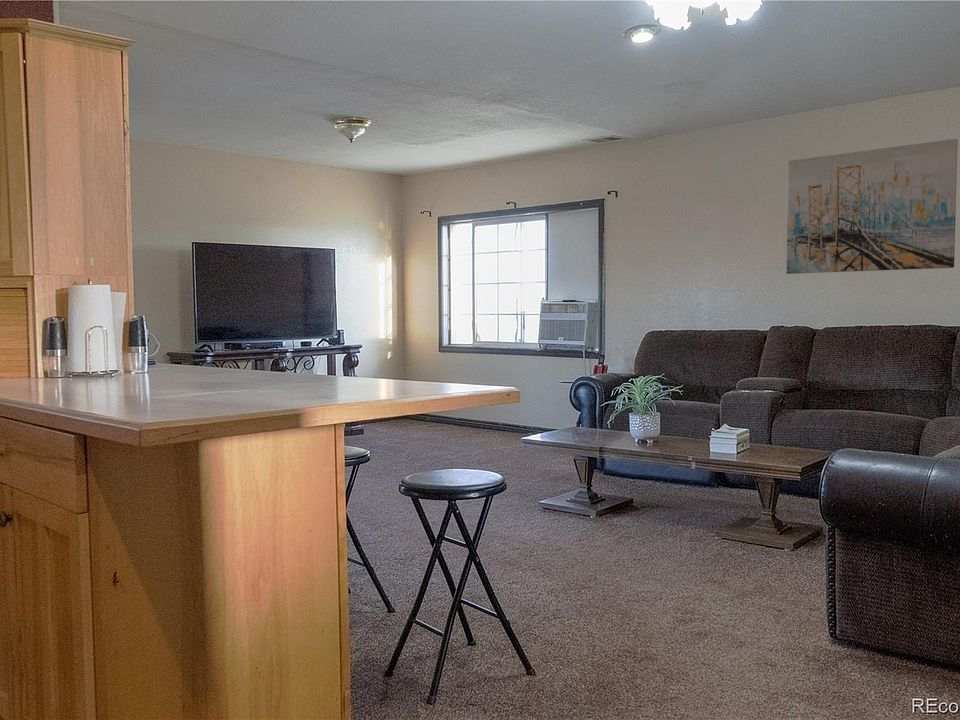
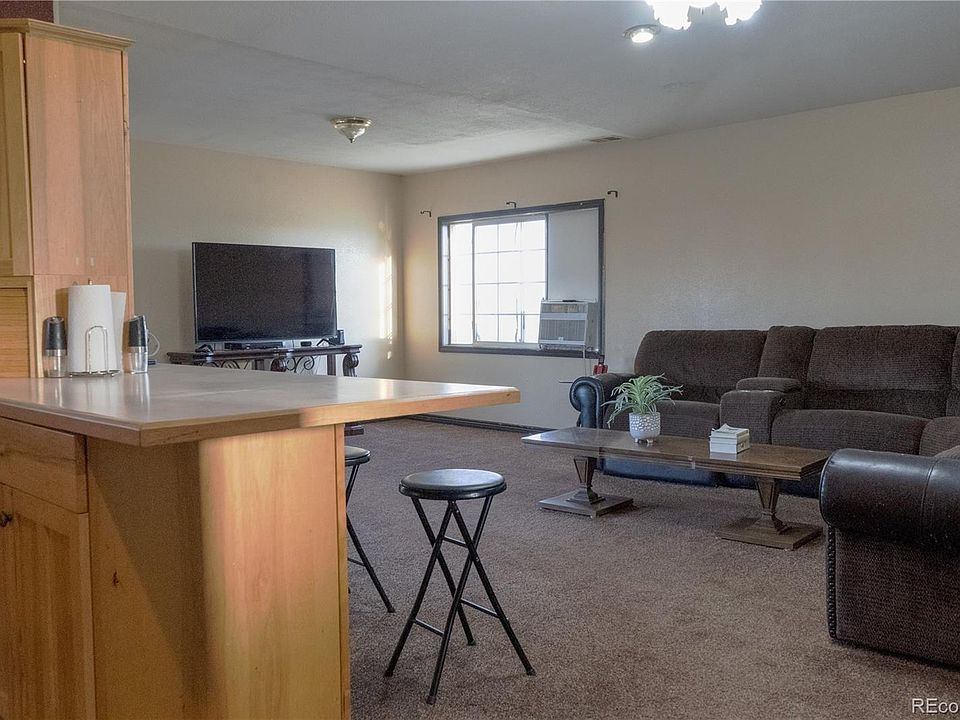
- wall art [785,138,959,275]
